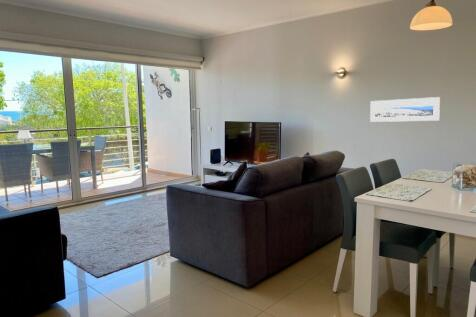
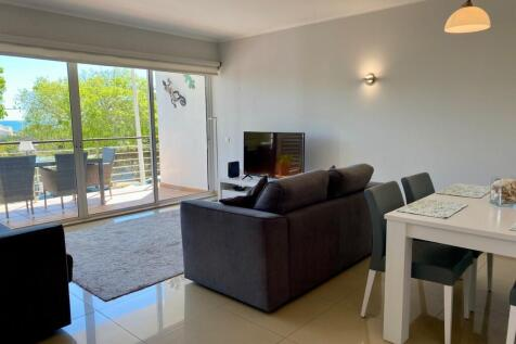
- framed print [369,96,441,123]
